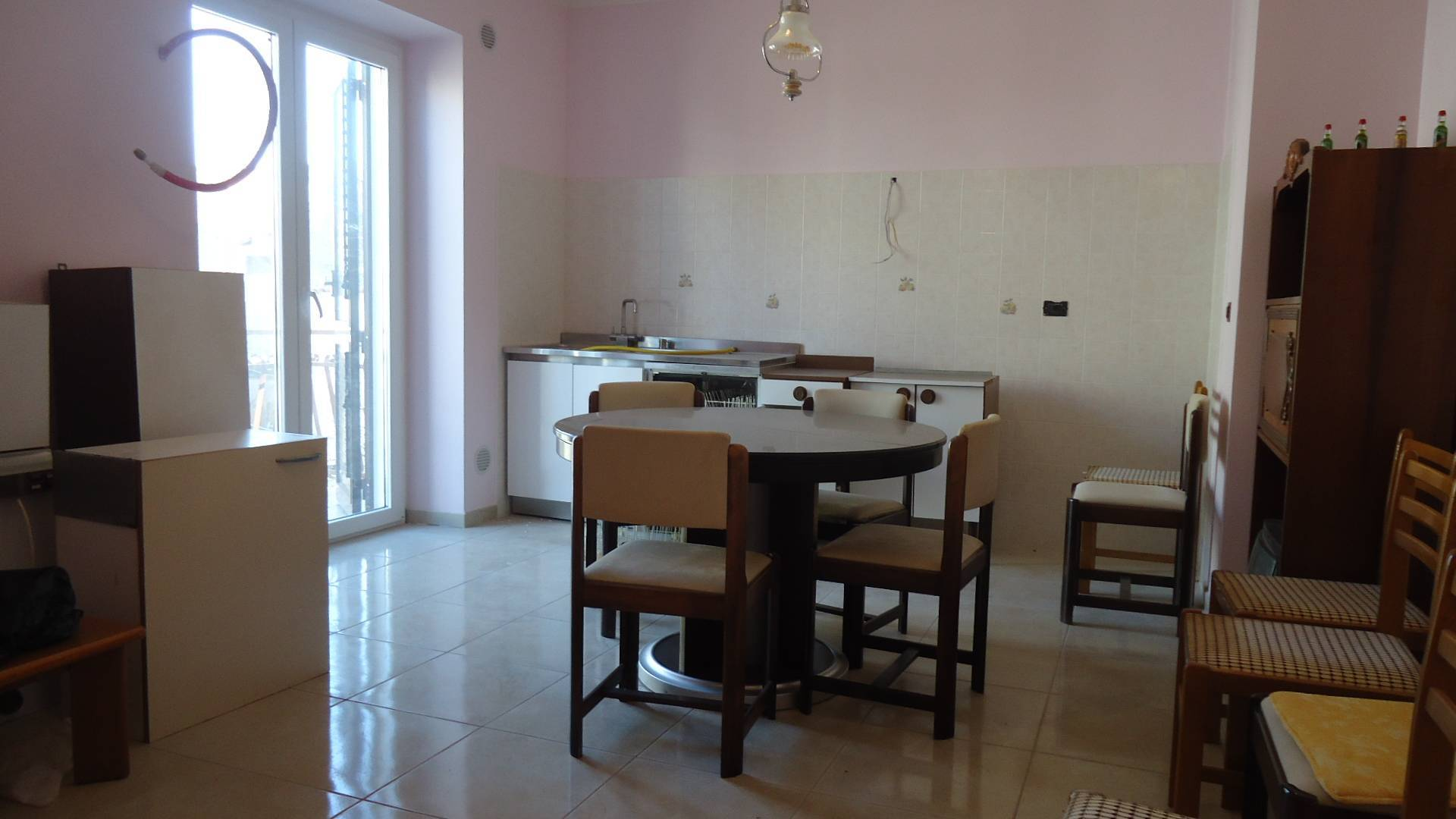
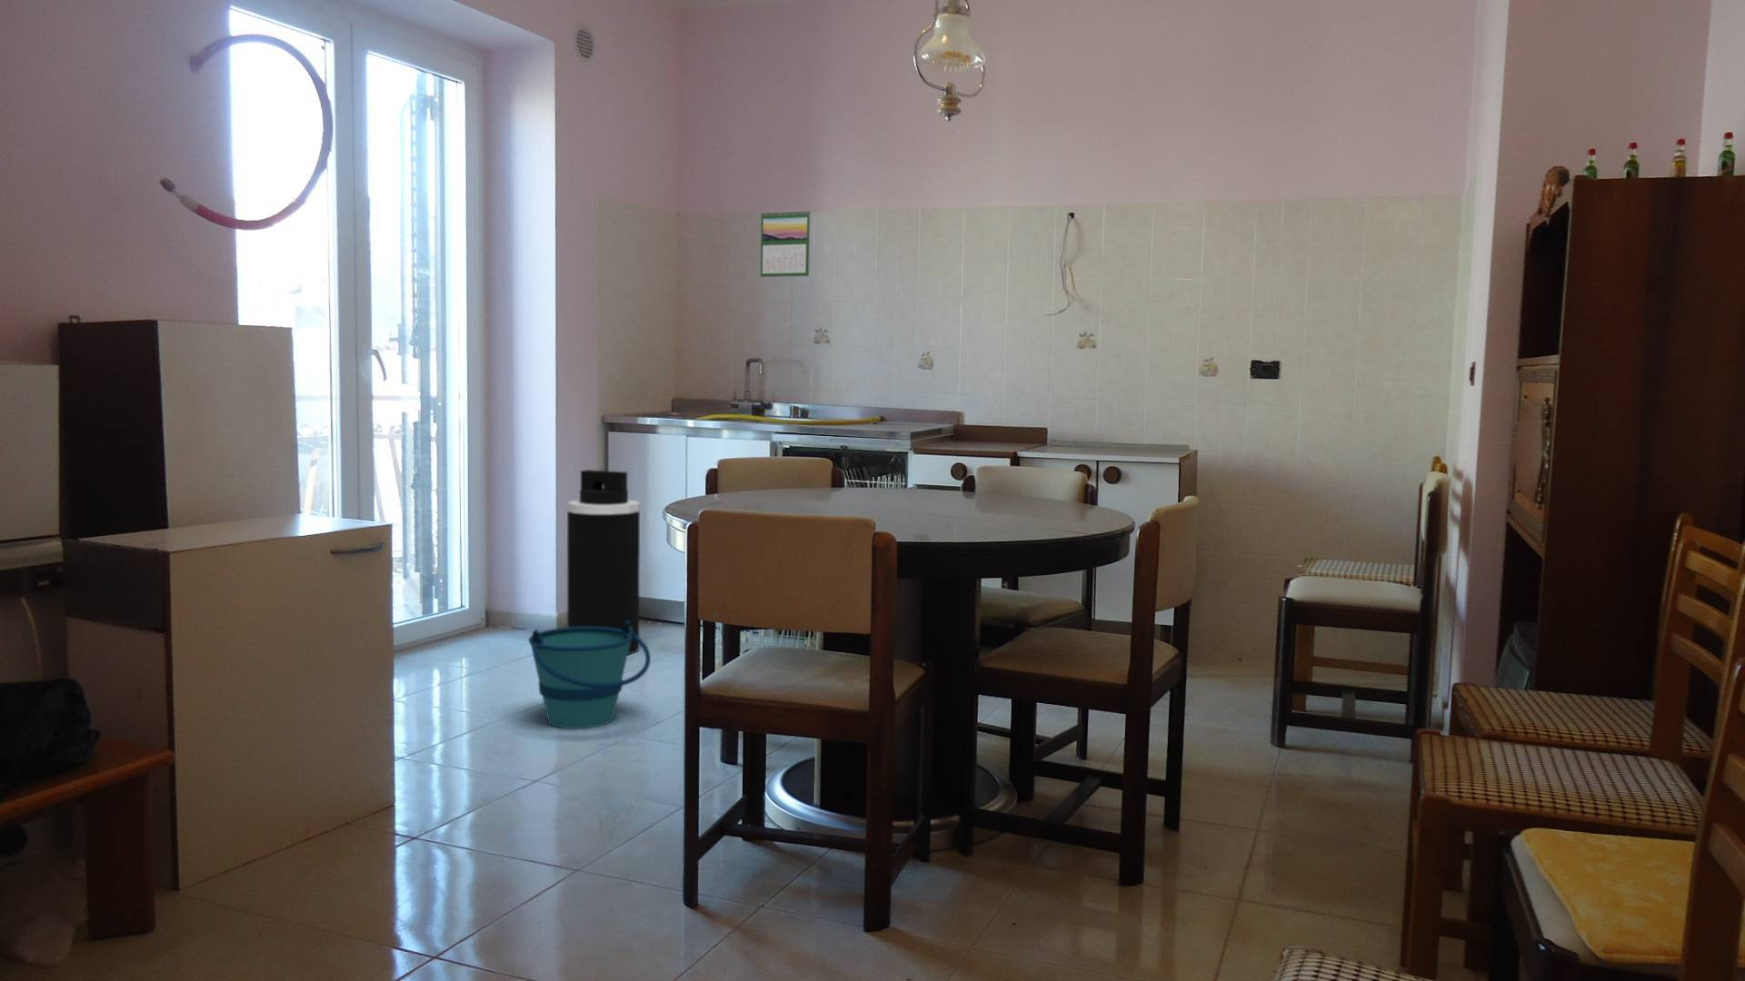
+ calendar [760,208,810,278]
+ trash can [566,468,641,656]
+ bucket [529,622,652,729]
